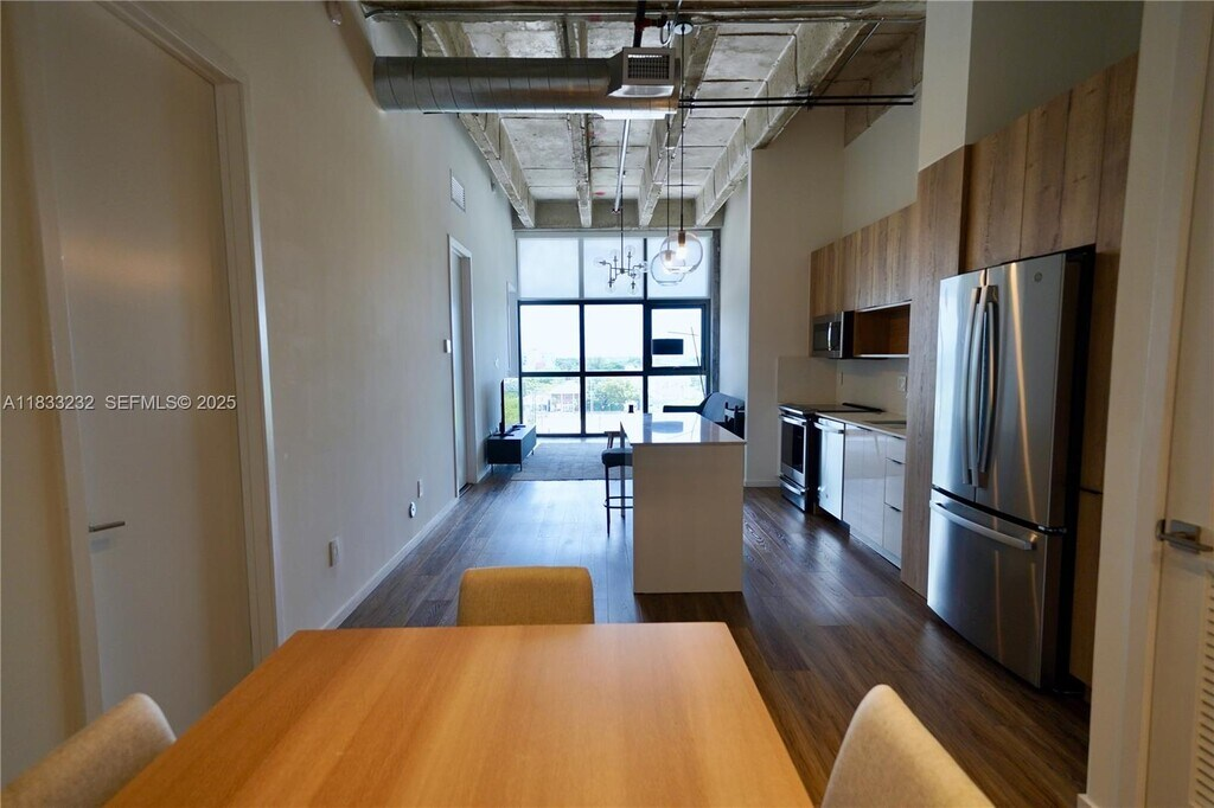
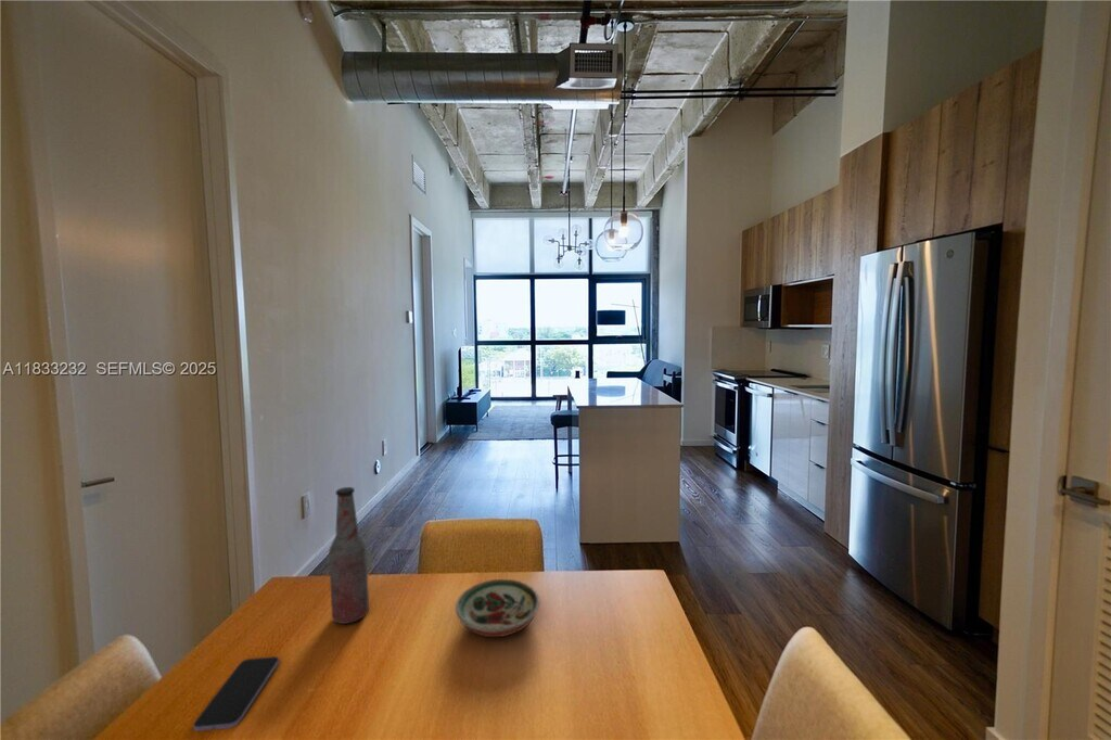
+ smartphone [192,655,280,732]
+ bottle [328,486,370,625]
+ decorative bowl [455,578,541,638]
